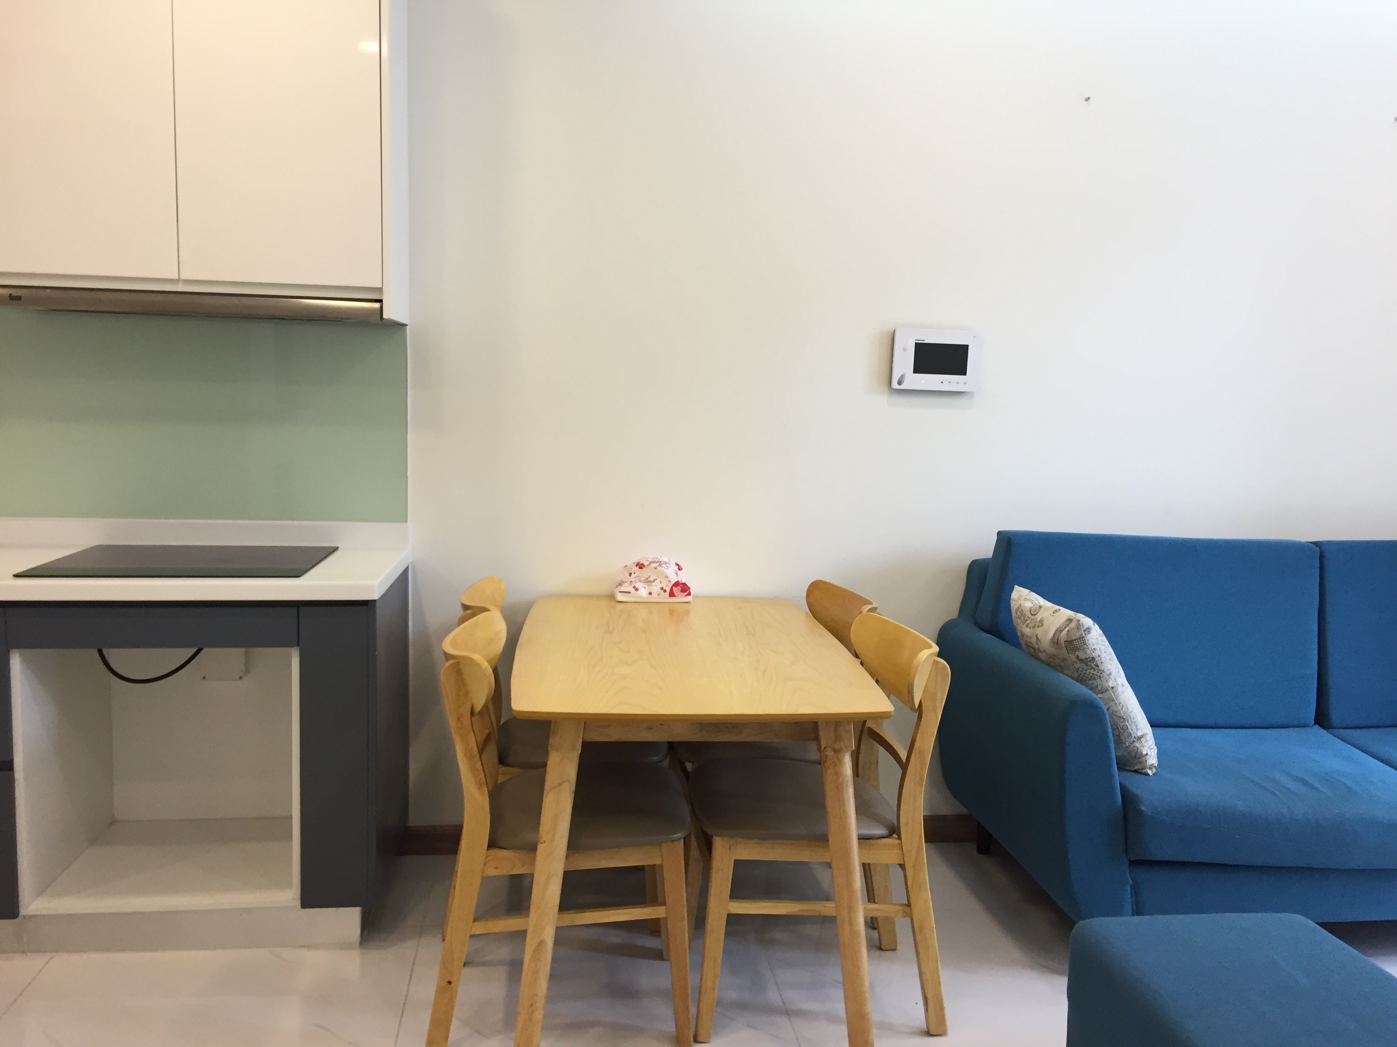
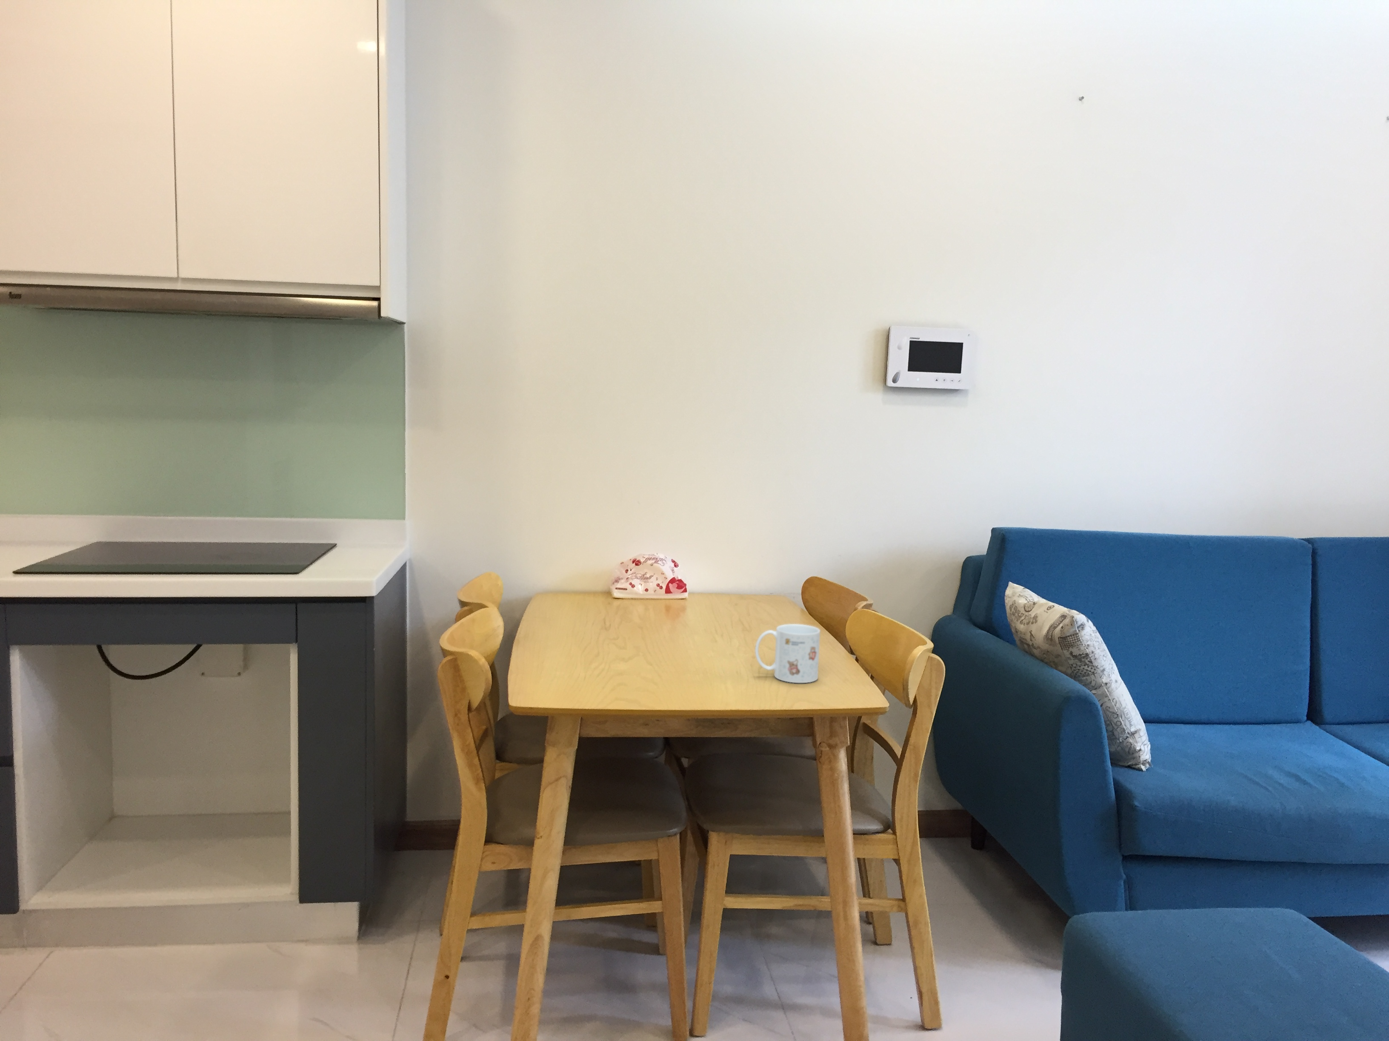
+ mug [755,623,820,683]
